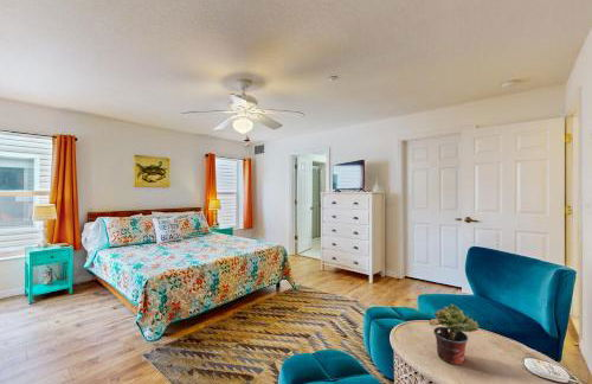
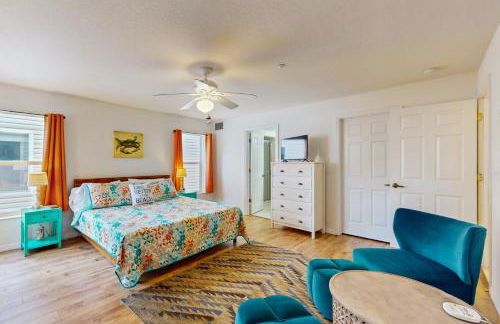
- potted plant [429,303,481,365]
